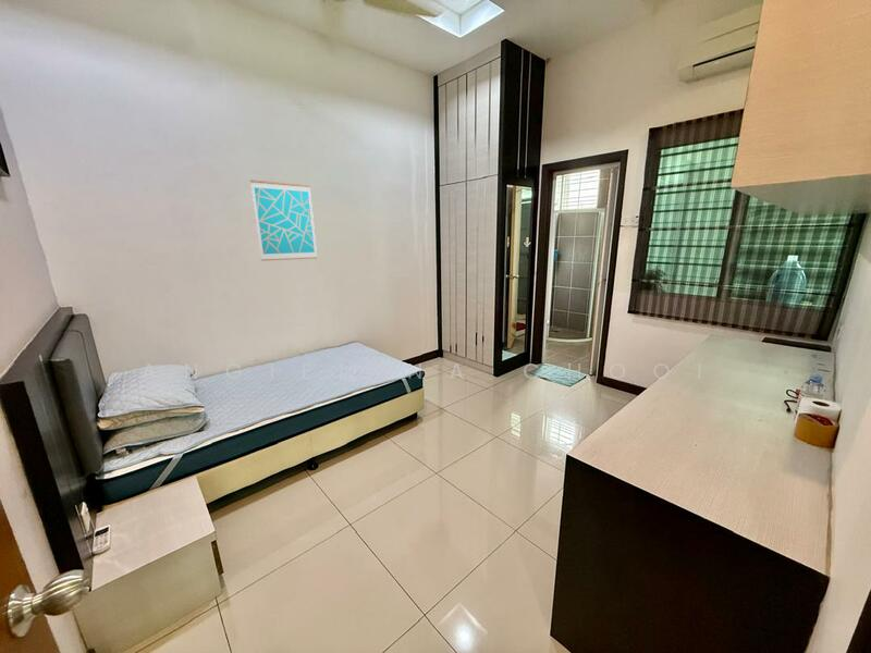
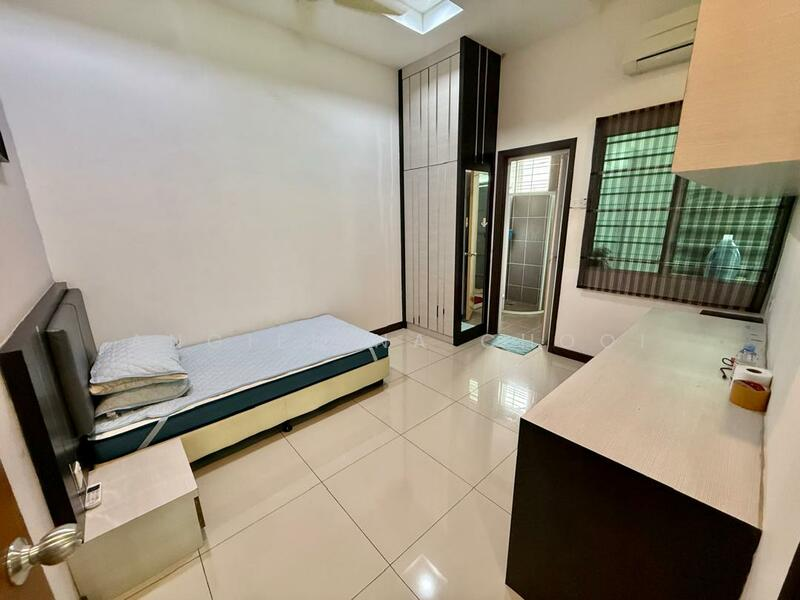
- wall art [249,178,318,262]
